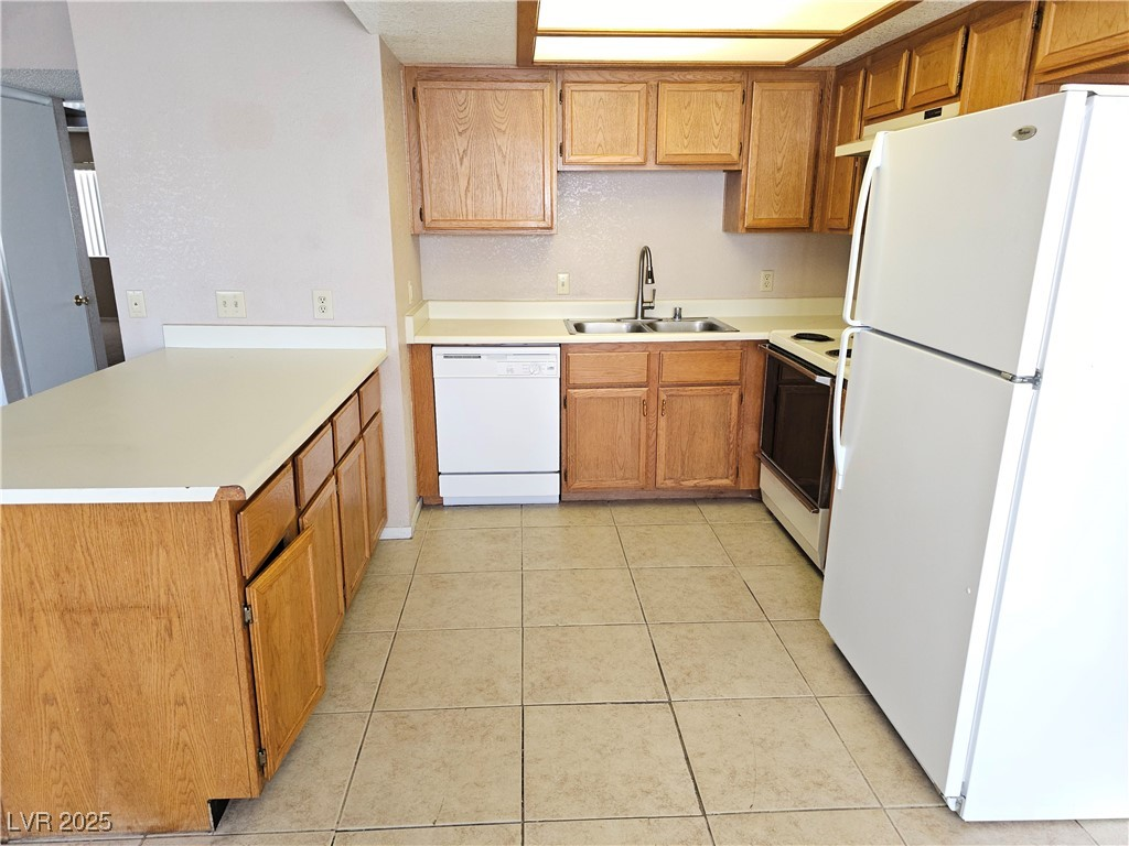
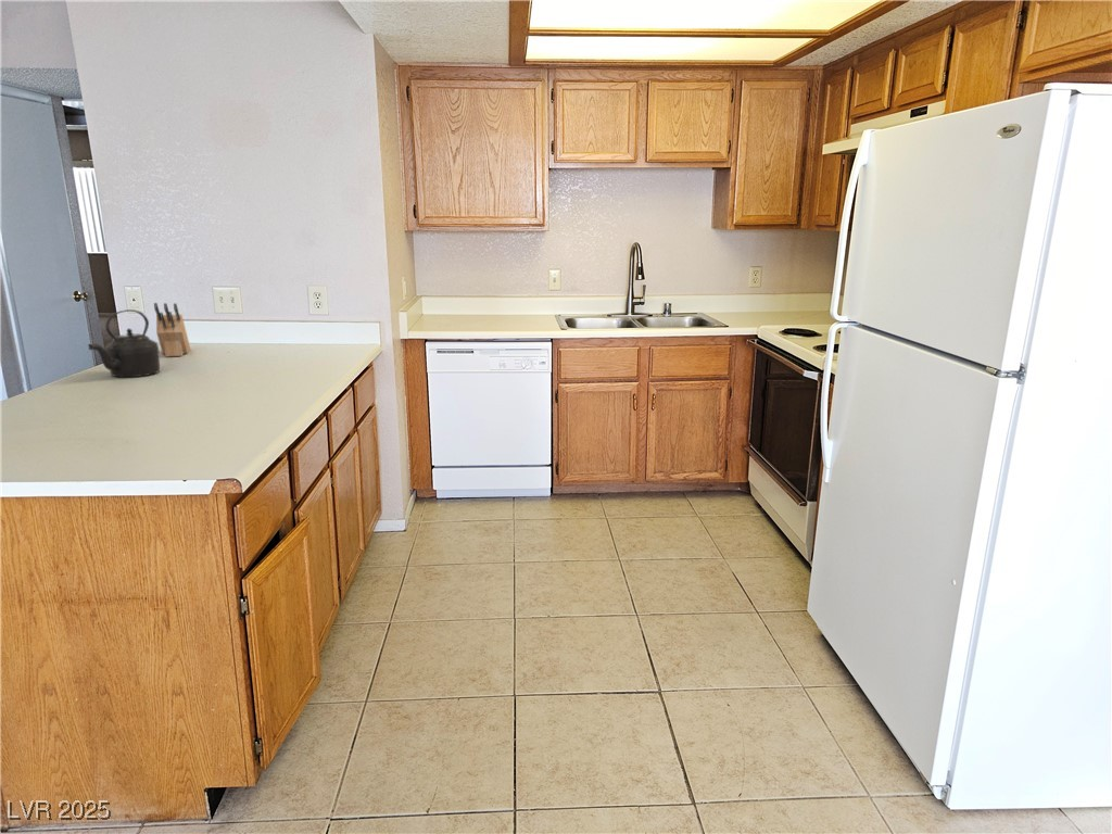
+ kettle [87,308,161,378]
+ knife block [153,302,191,357]
